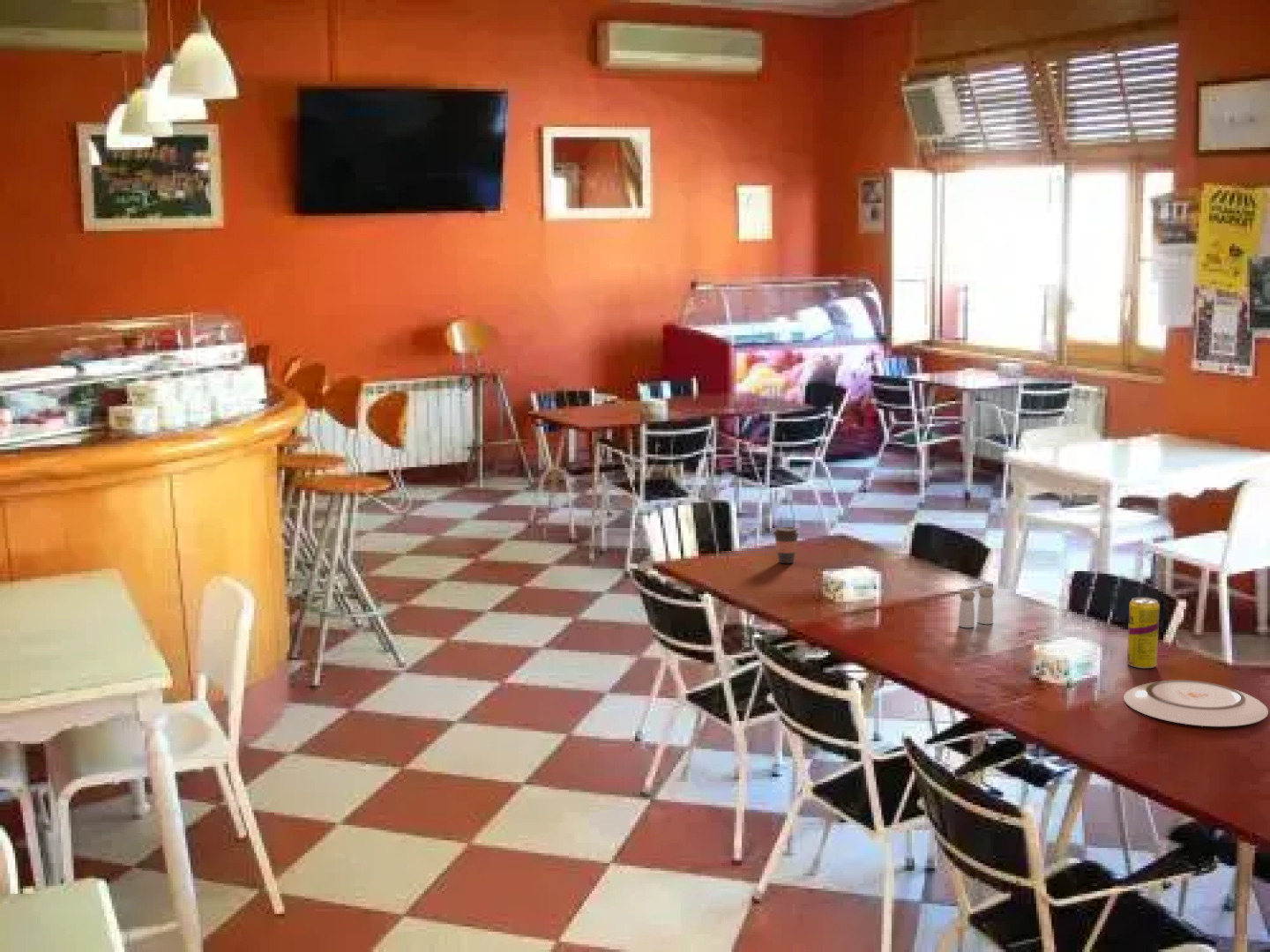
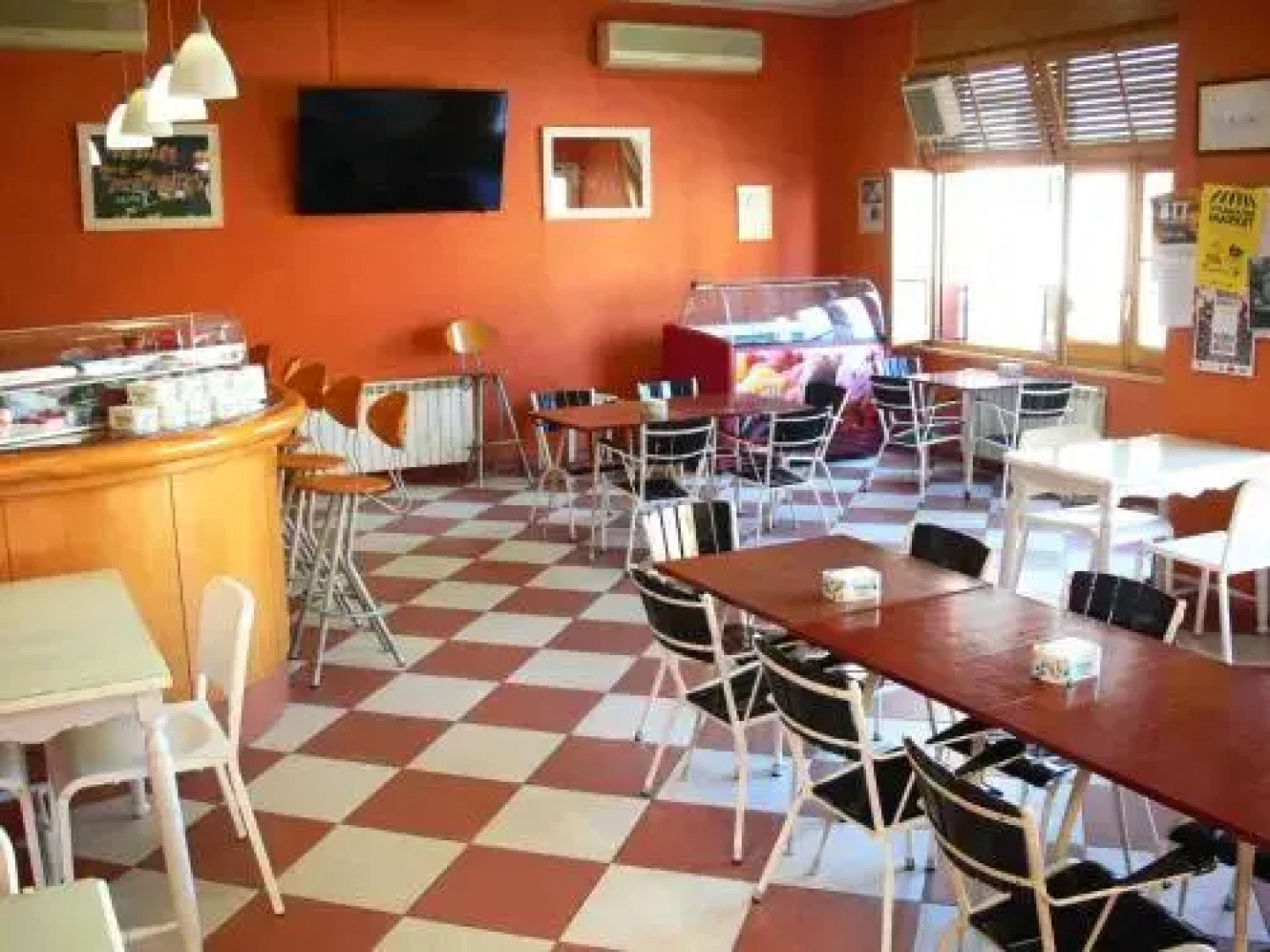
- salt and pepper shaker [958,586,995,628]
- coffee cup [773,526,801,564]
- beverage can [1126,597,1161,669]
- plate [1123,679,1269,727]
